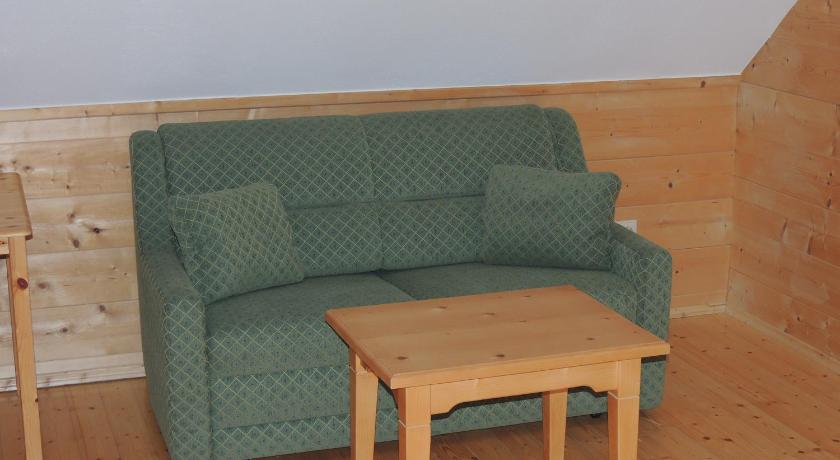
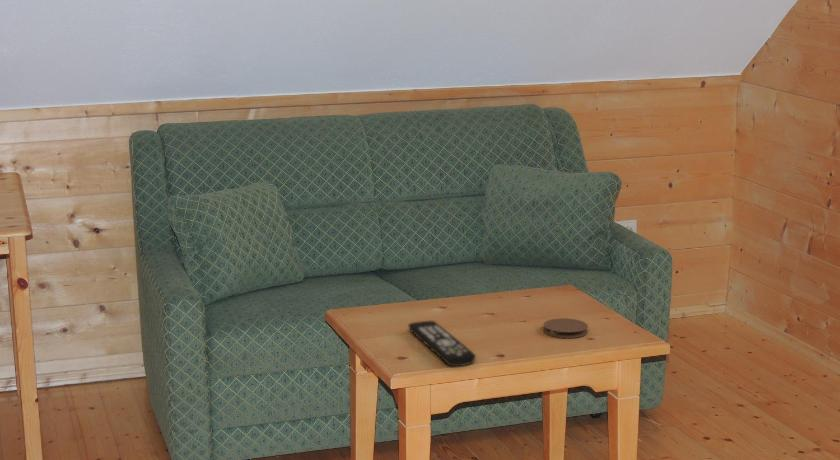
+ coaster [542,317,589,339]
+ remote control [408,320,477,367]
